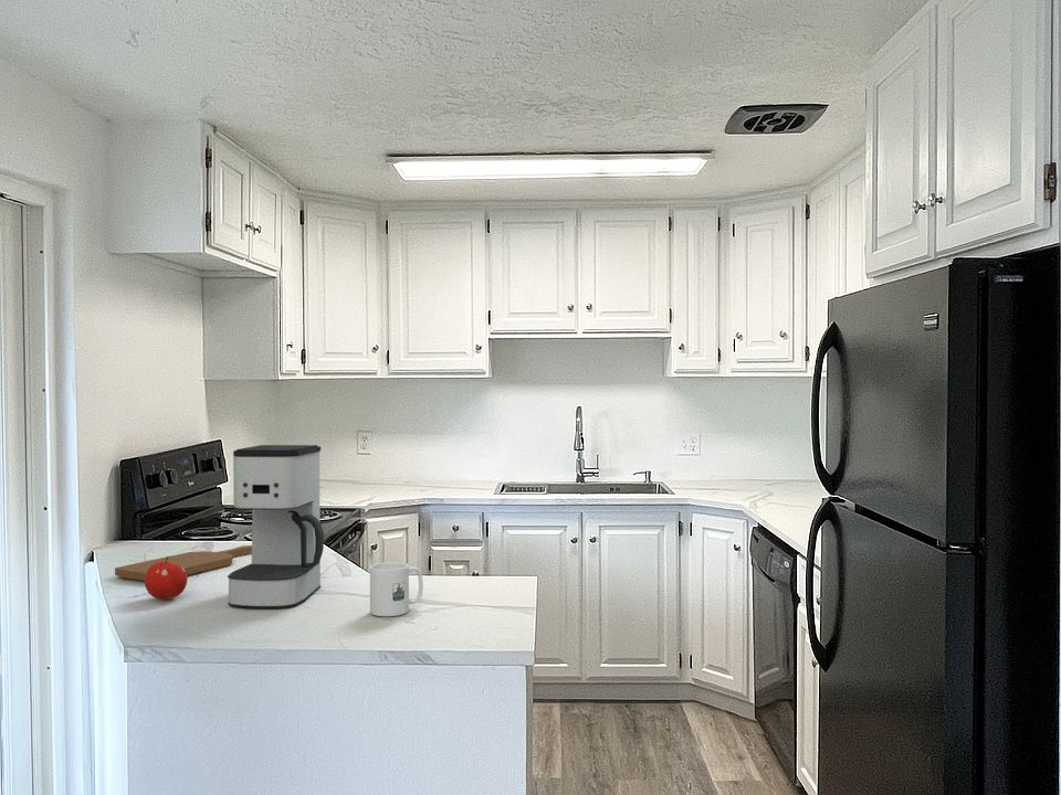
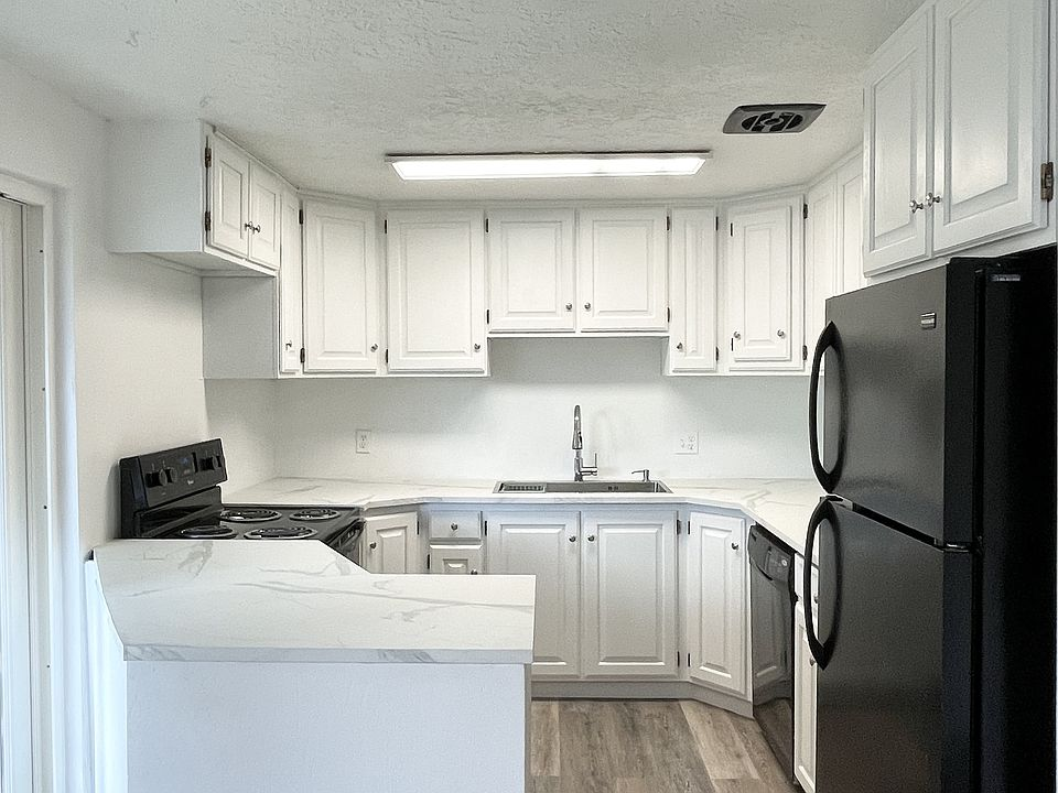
- coffee maker [227,444,325,610]
- mug [369,561,424,617]
- fruit [144,555,188,601]
- cutting board [114,544,252,582]
